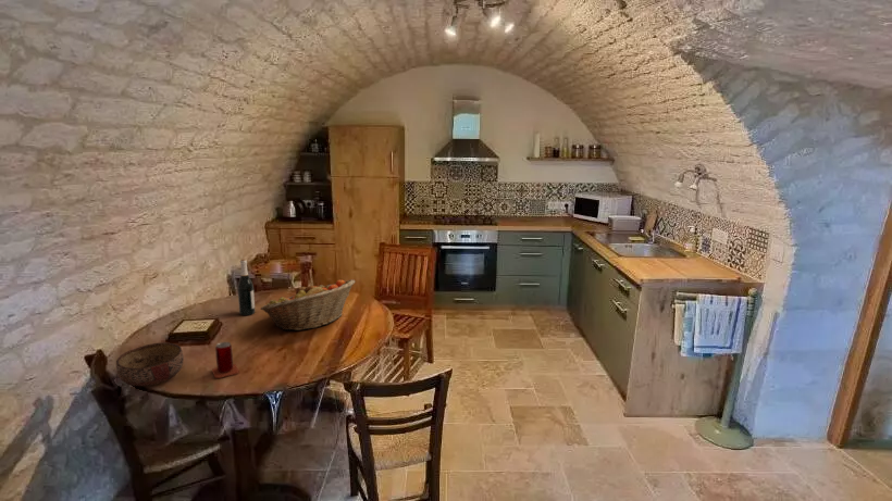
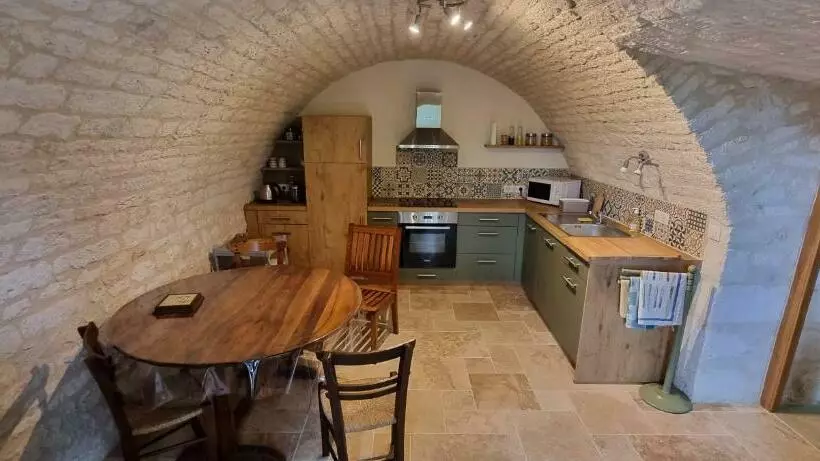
- beer can [211,341,240,379]
- bowl [115,341,185,387]
- fruit basket [259,278,356,331]
- wine bottle [236,258,256,316]
